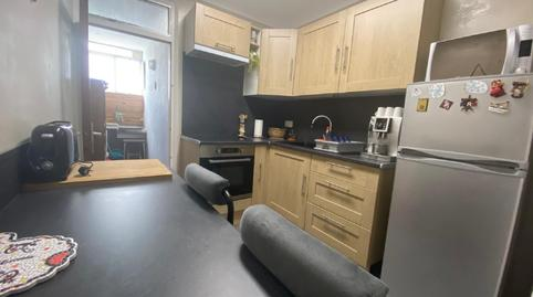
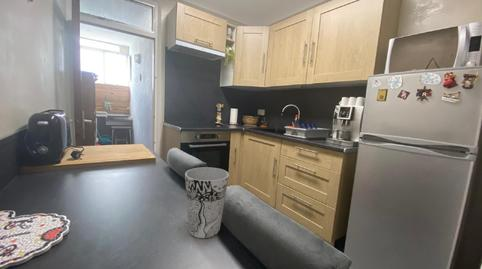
+ cup [184,166,230,239]
